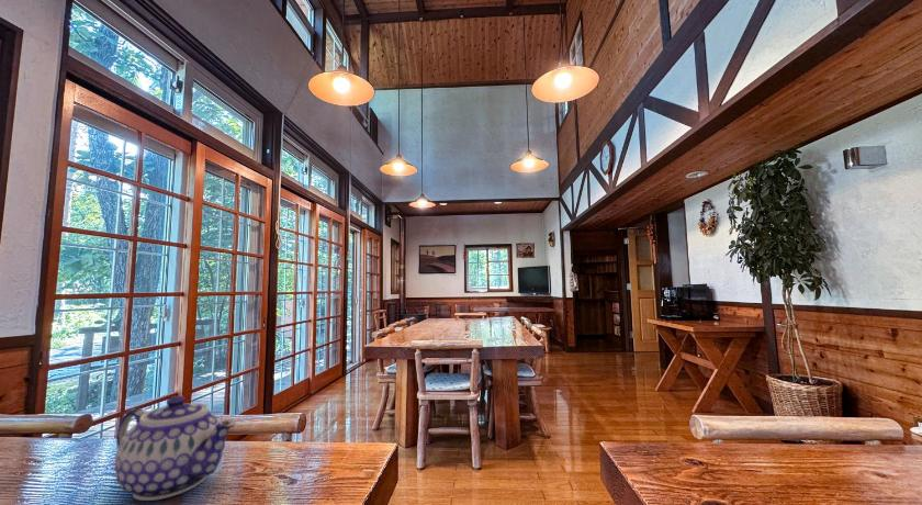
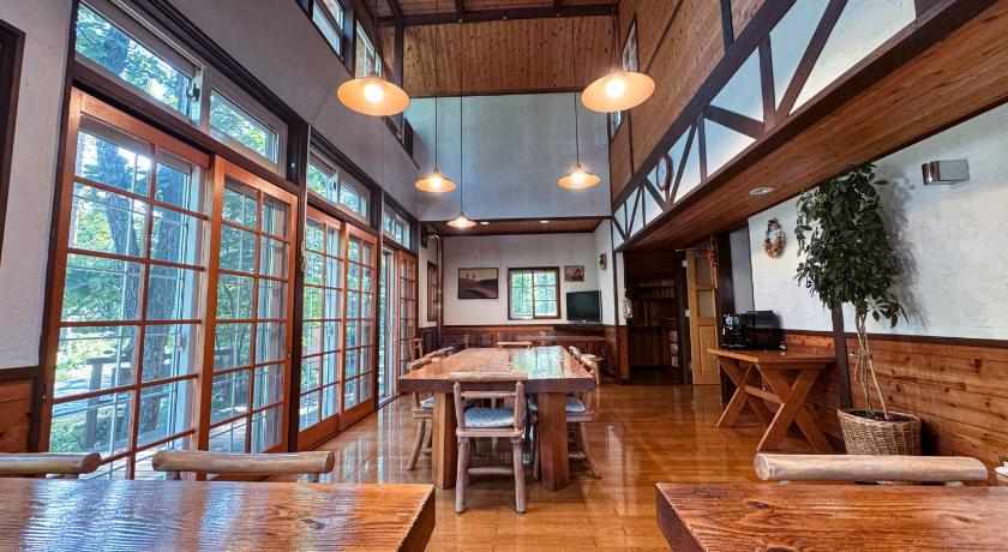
- teapot [114,394,237,502]
